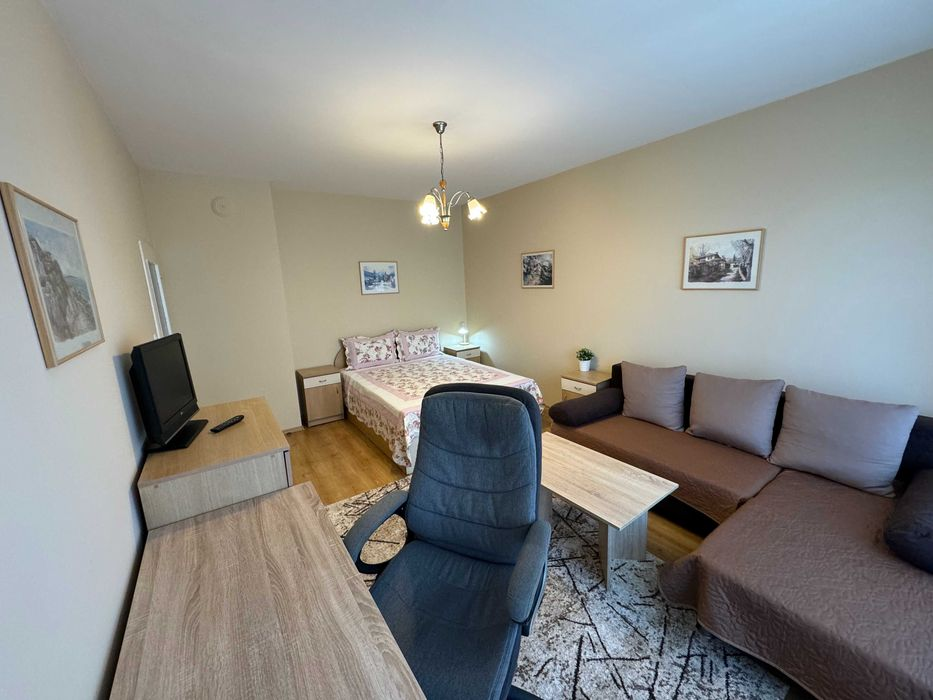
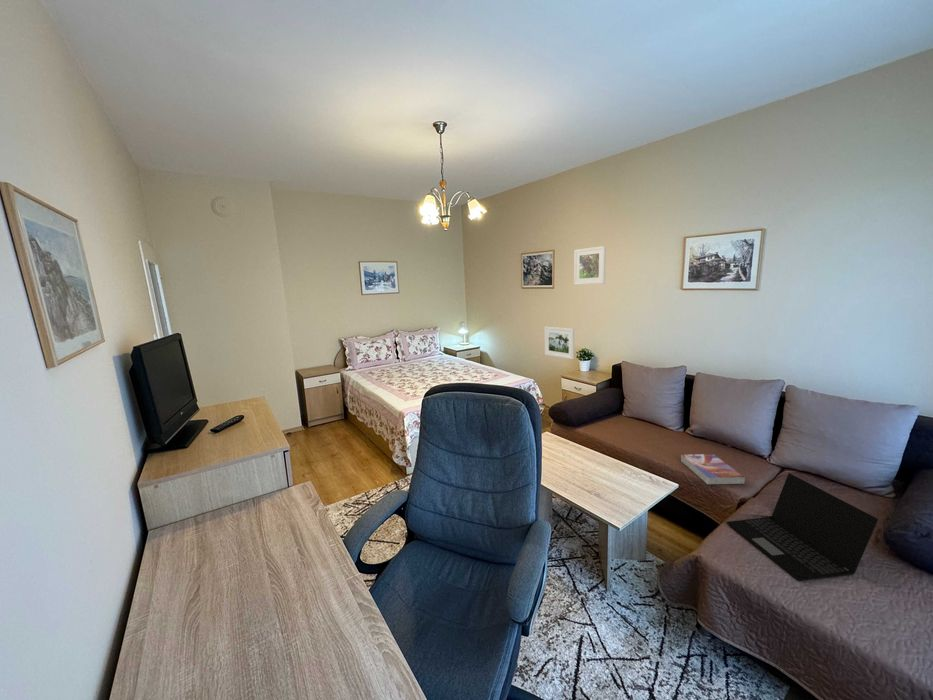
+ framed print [544,326,575,360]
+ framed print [573,245,607,286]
+ textbook [680,453,746,486]
+ laptop [726,472,879,582]
